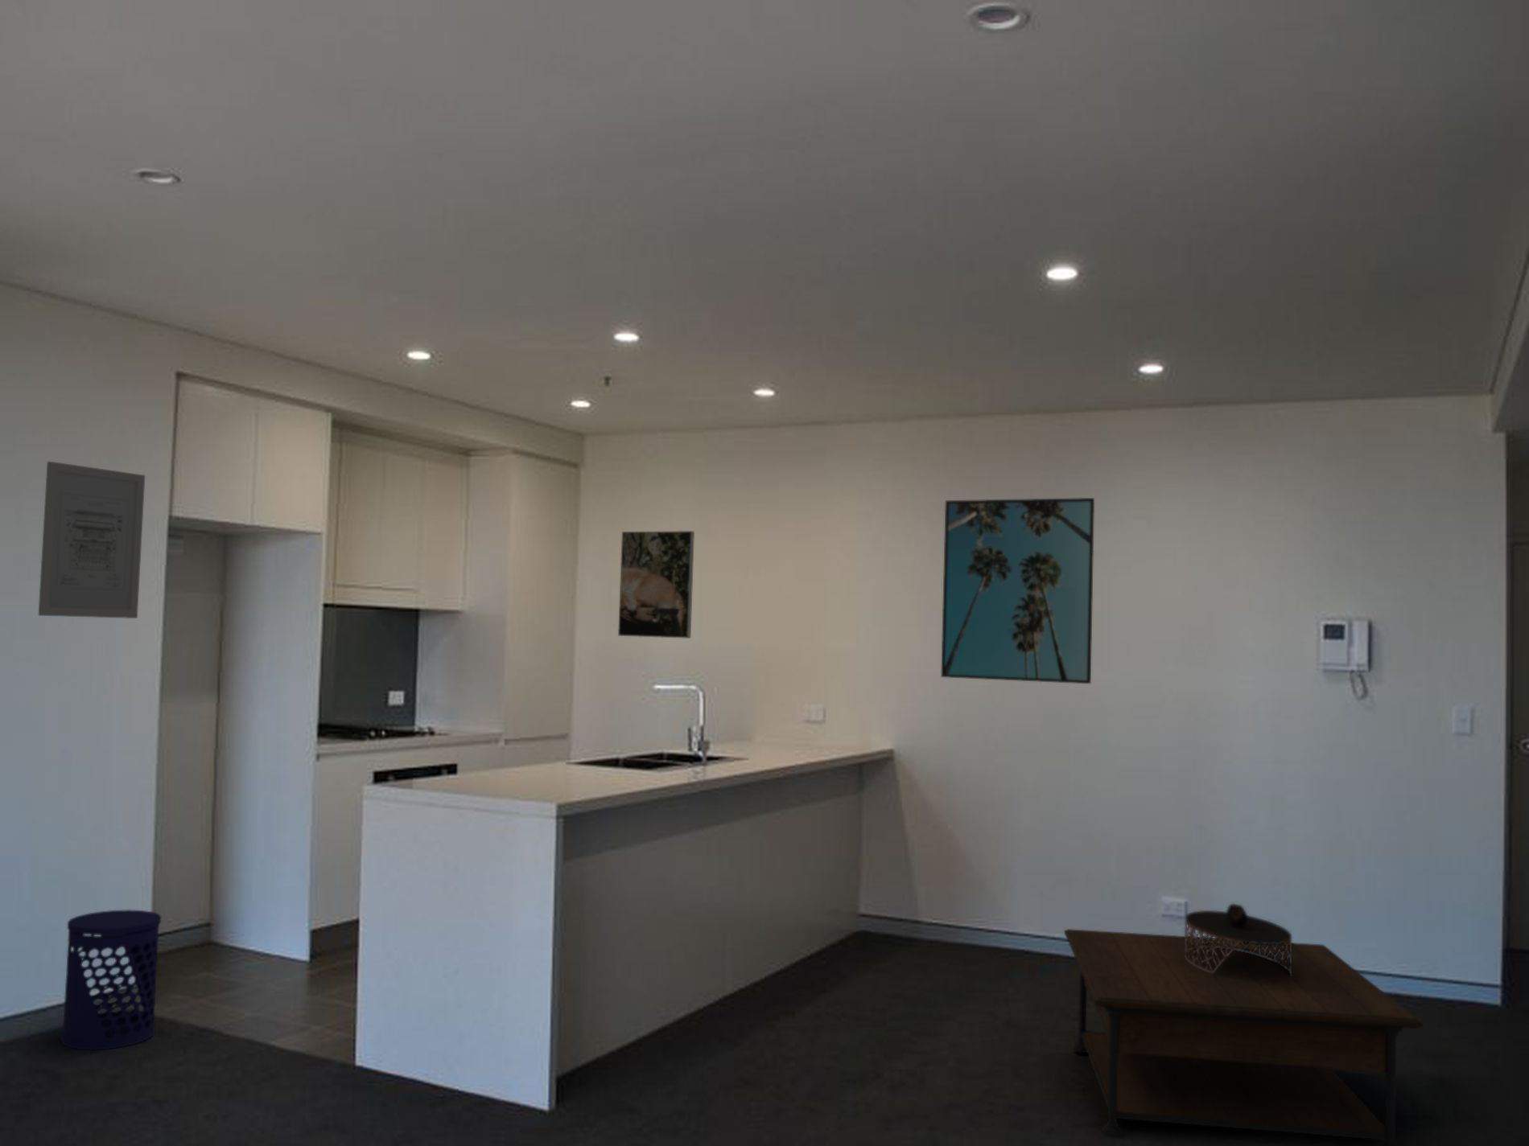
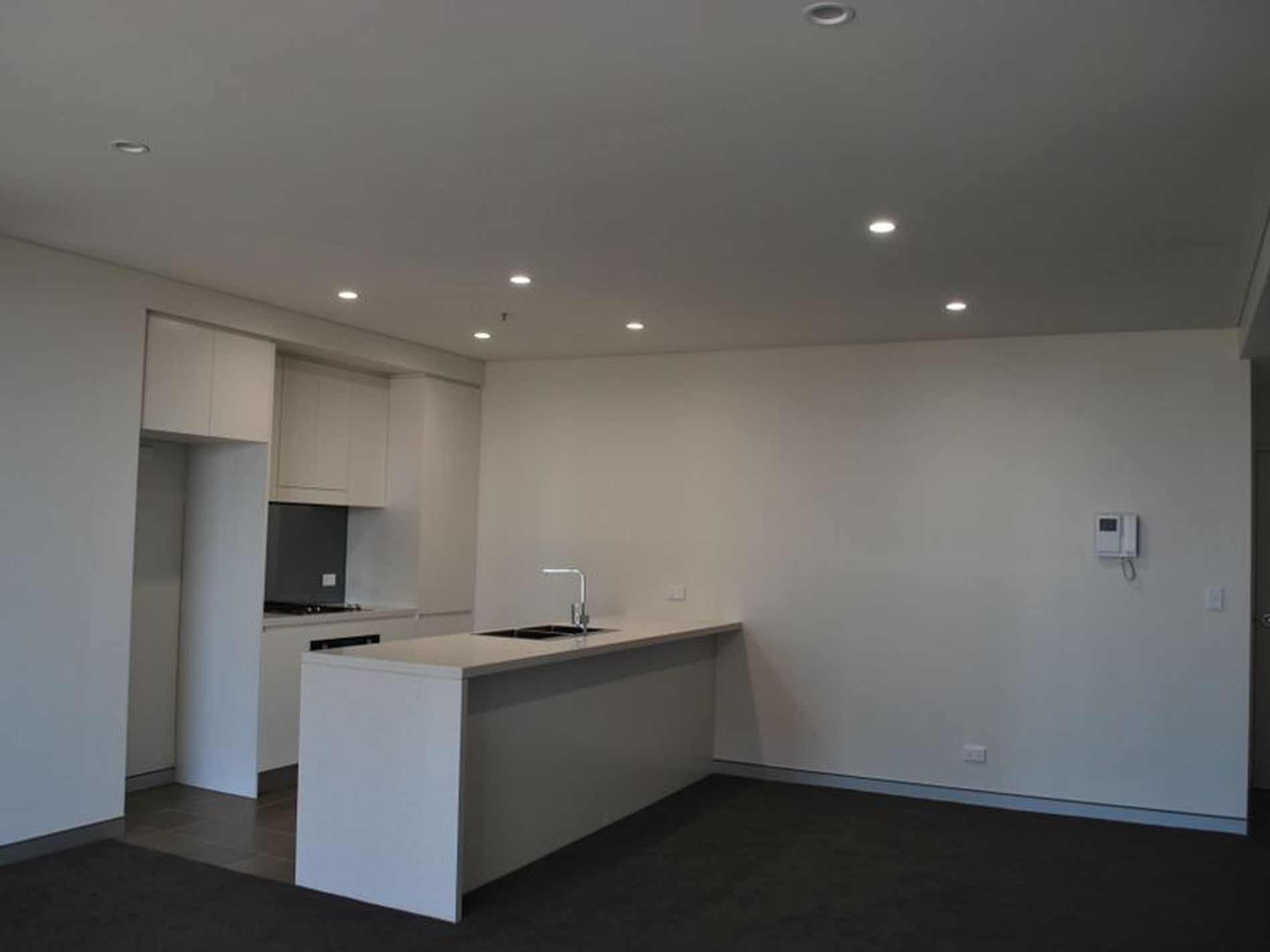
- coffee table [1183,903,1292,976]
- coffee table [1063,928,1424,1146]
- wall art [37,461,146,619]
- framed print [618,530,696,639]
- waste bin [60,909,161,1051]
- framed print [940,497,1096,685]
